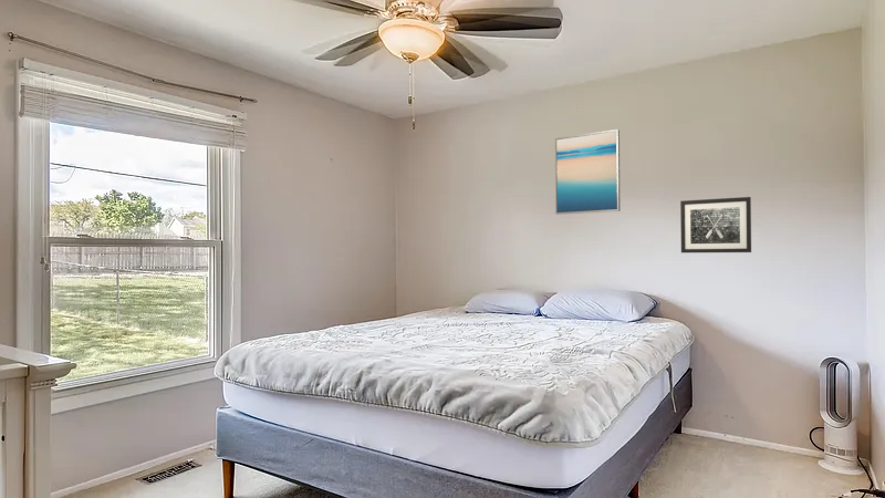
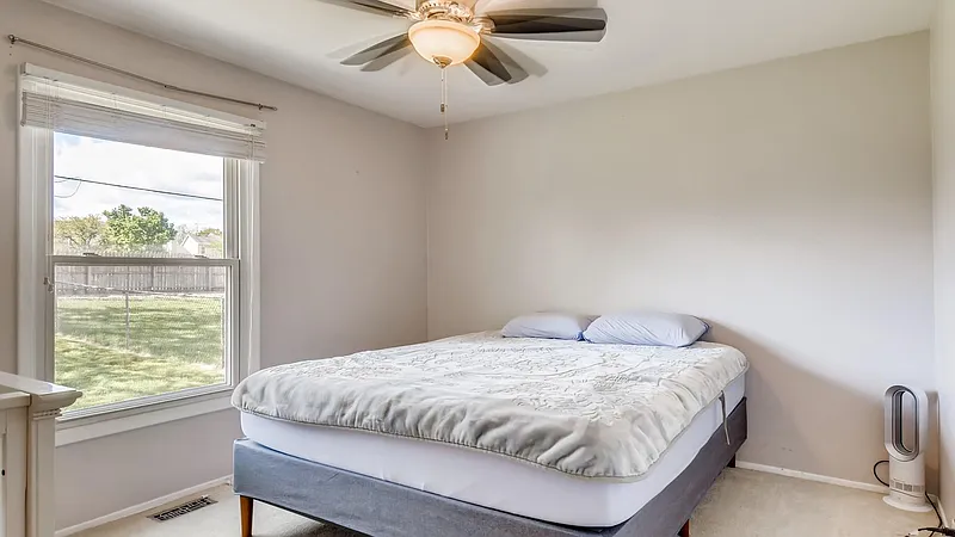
- wall art [554,128,622,216]
- wall art [679,196,752,253]
